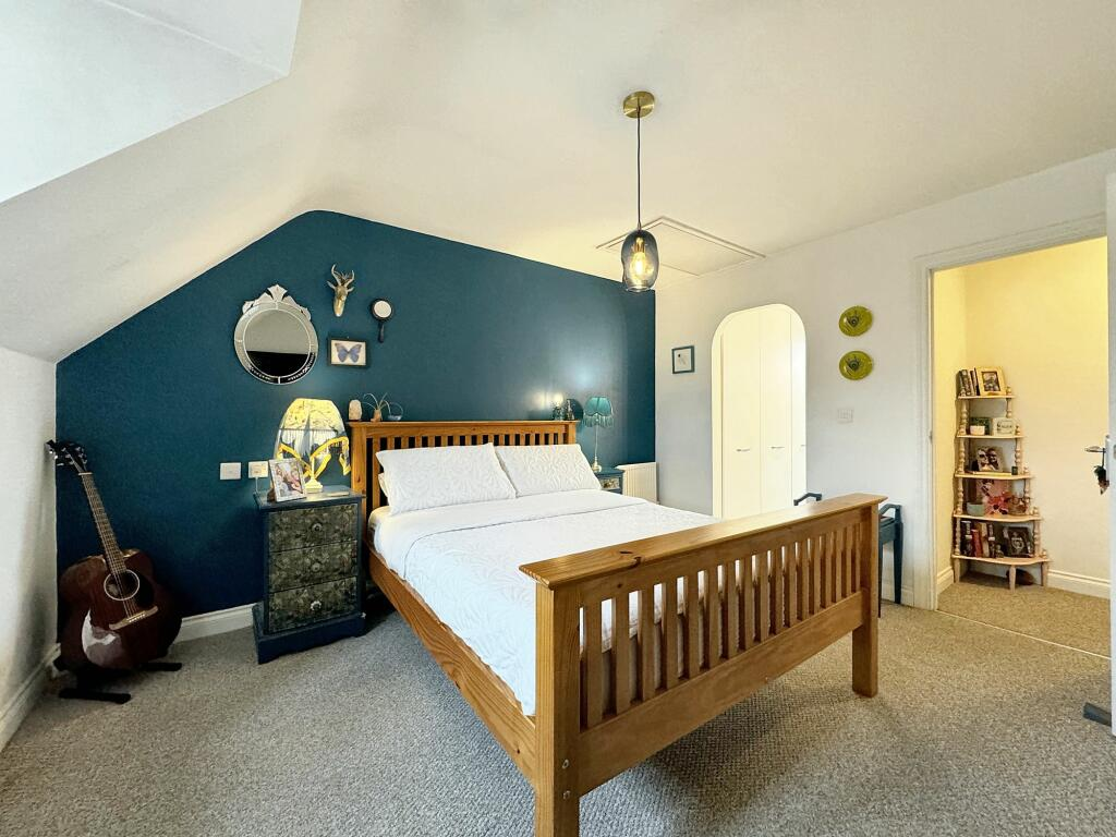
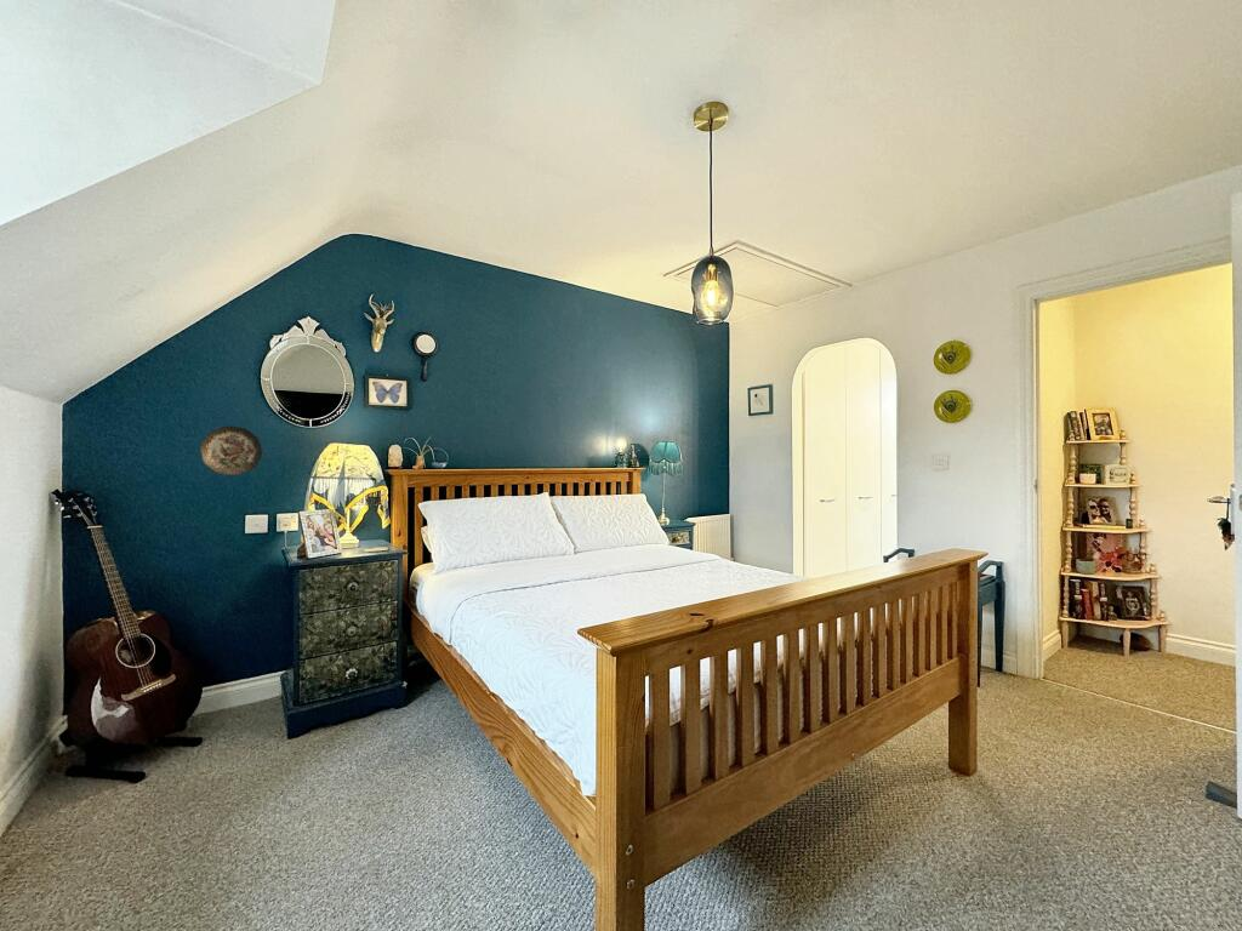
+ decorative plate [199,424,263,478]
